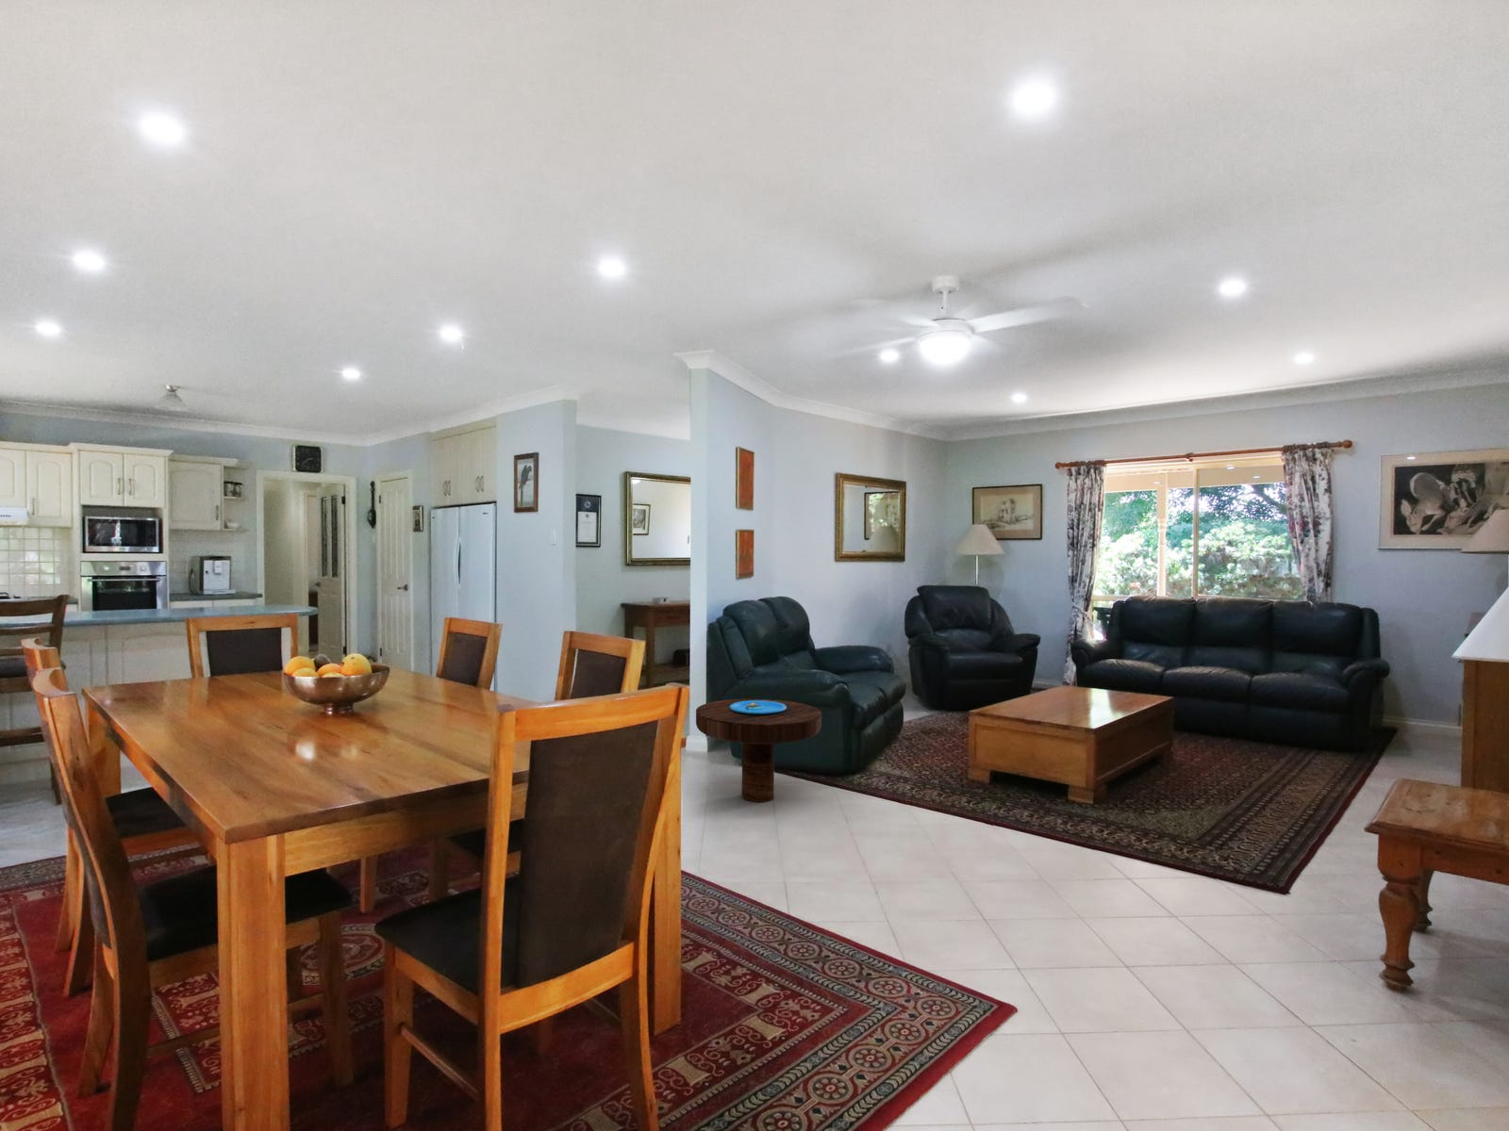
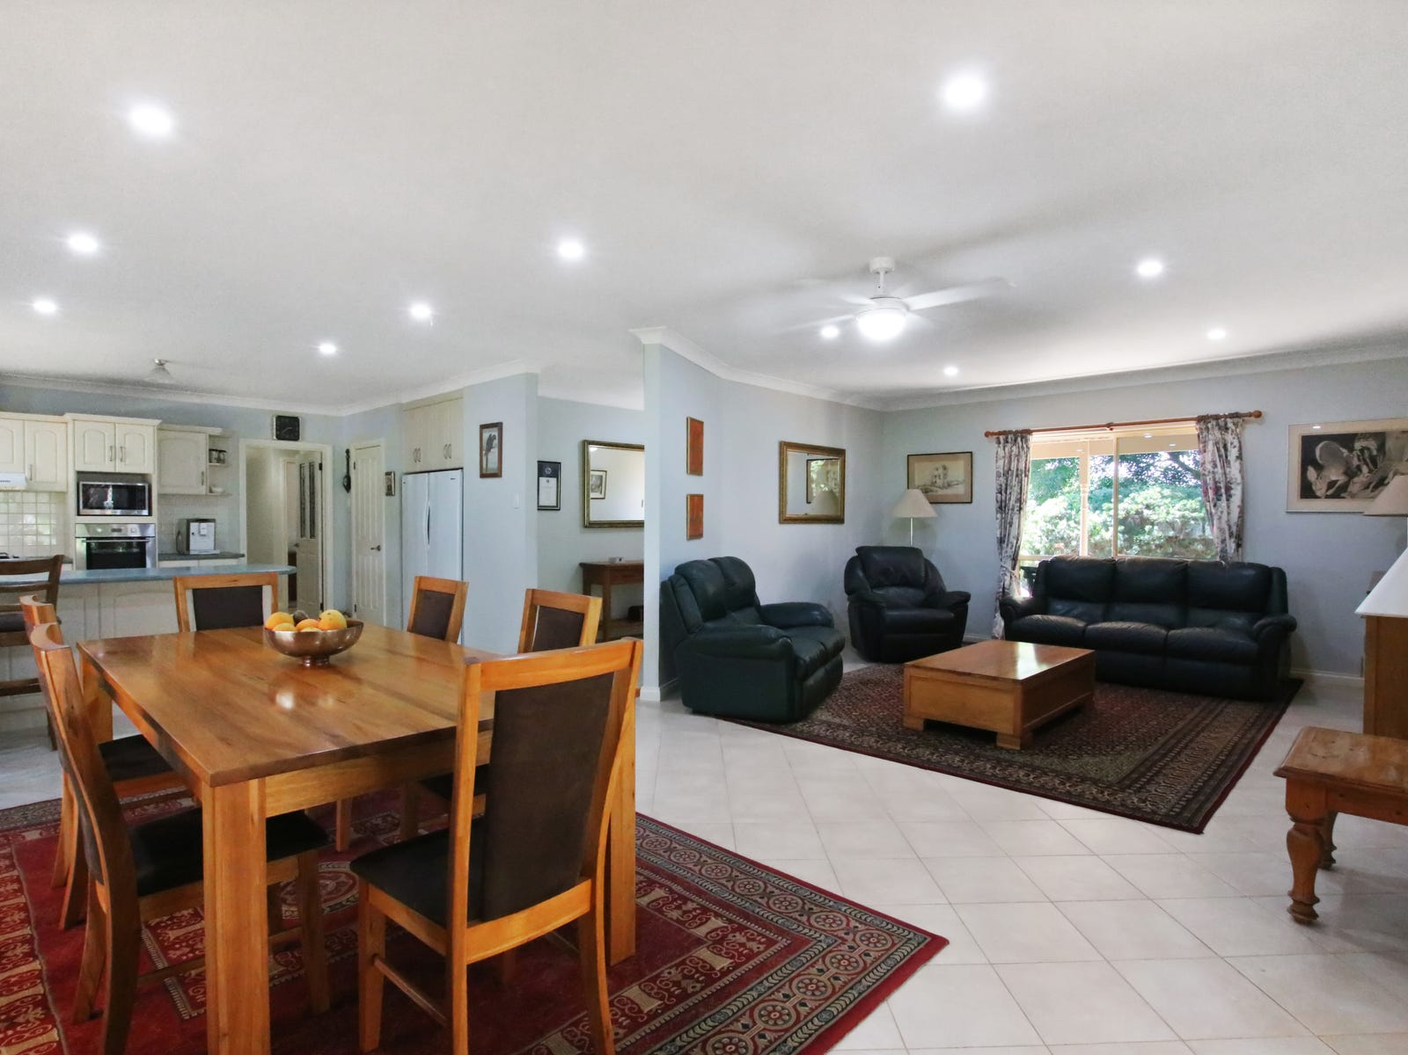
- side table [695,699,822,803]
